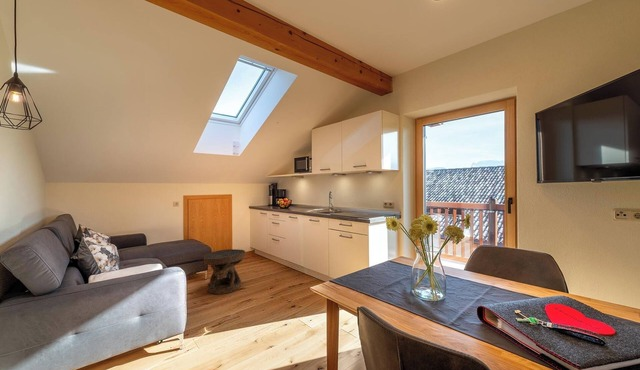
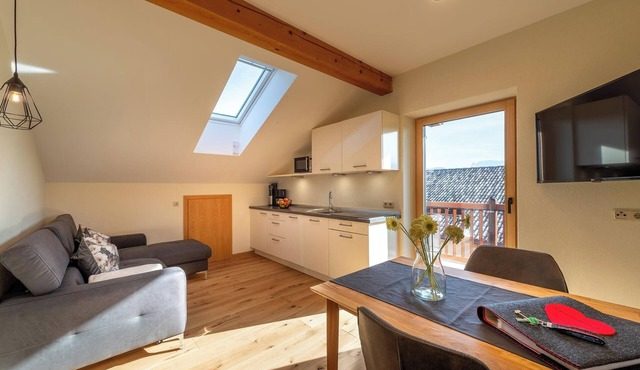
- side table [203,248,246,295]
